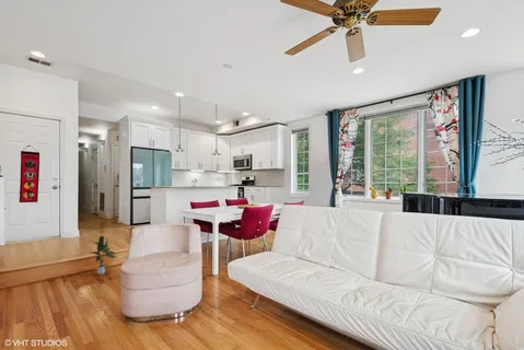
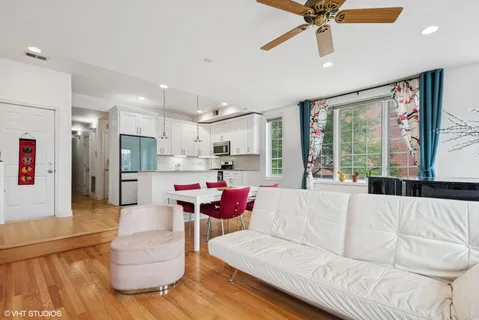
- potted plant [90,235,117,276]
